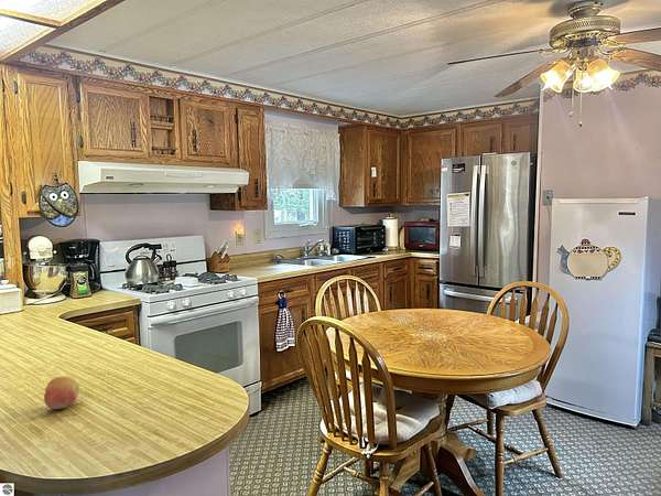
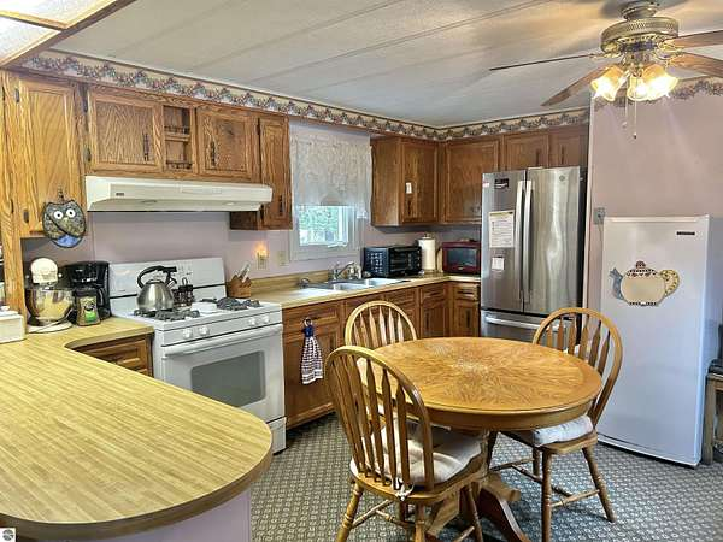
- fruit [43,376,80,410]
